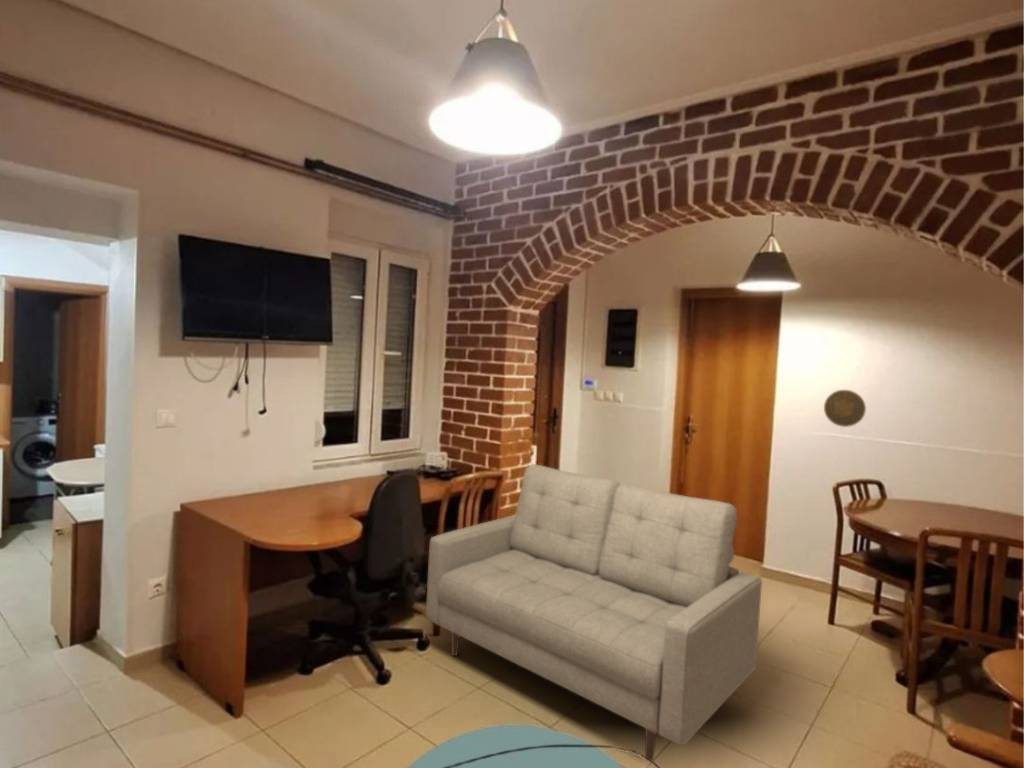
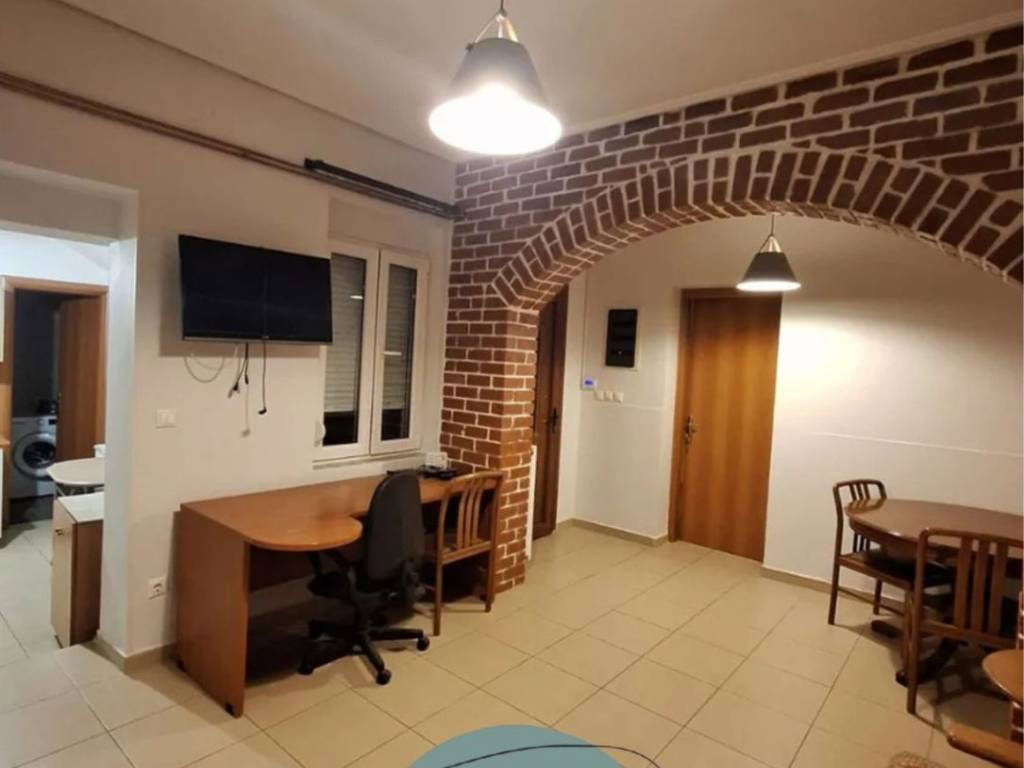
- sofa [425,463,763,762]
- decorative plate [823,389,867,428]
